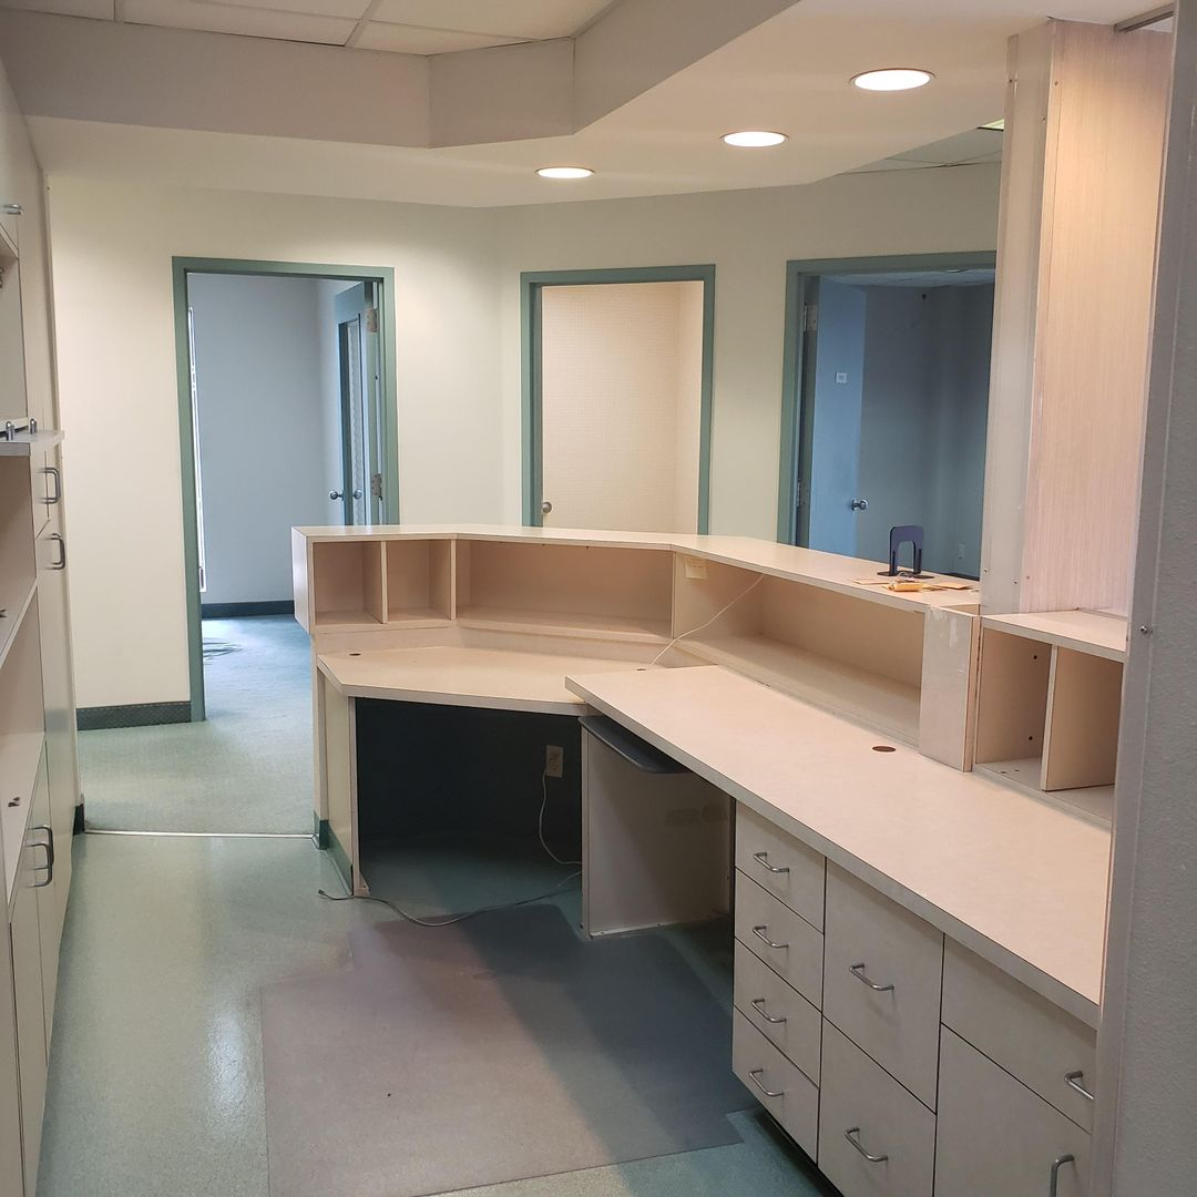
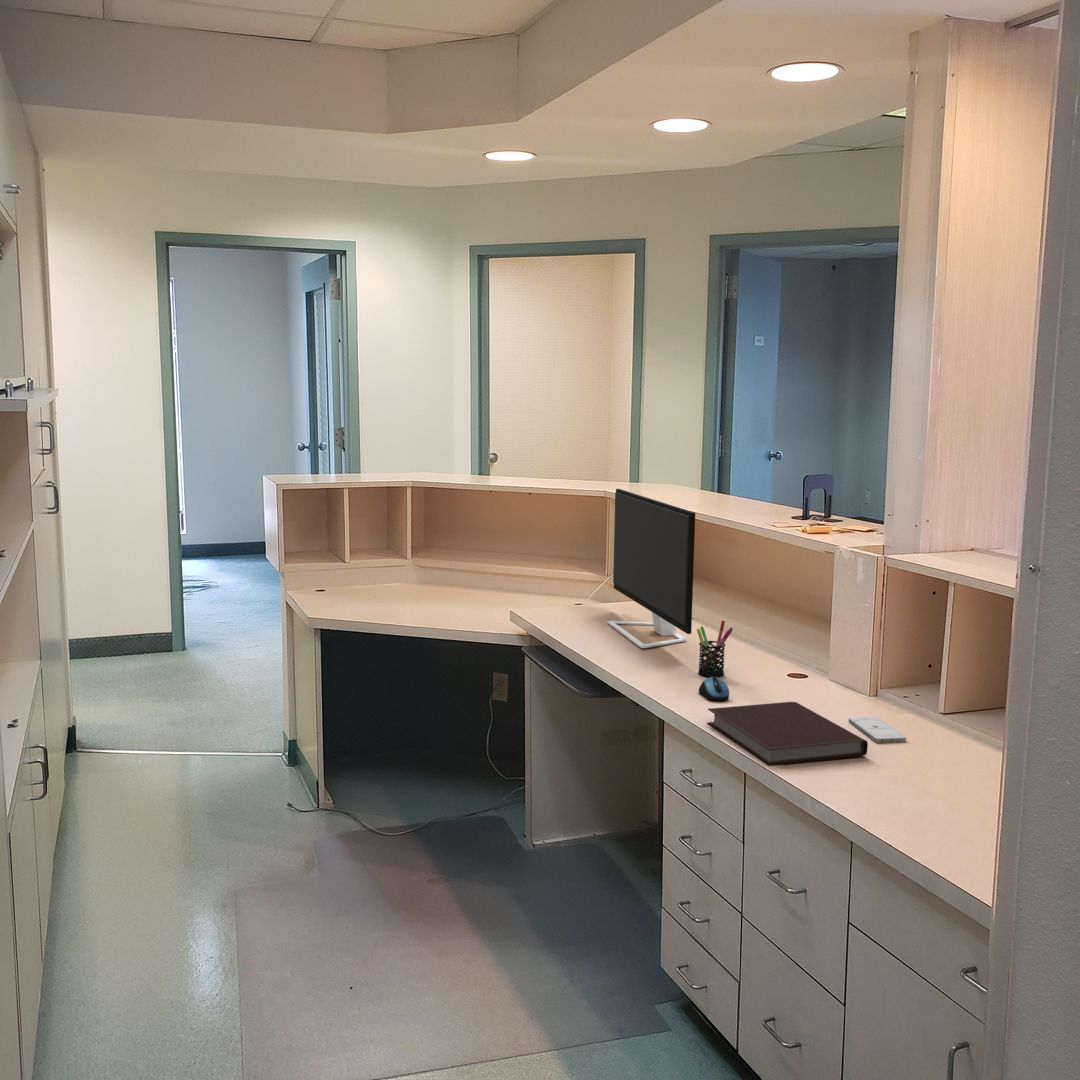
+ pen holder [696,620,734,677]
+ monitor [606,488,696,649]
+ computer mouse [698,677,730,702]
+ smartphone [848,716,907,744]
+ notebook [706,701,869,767]
